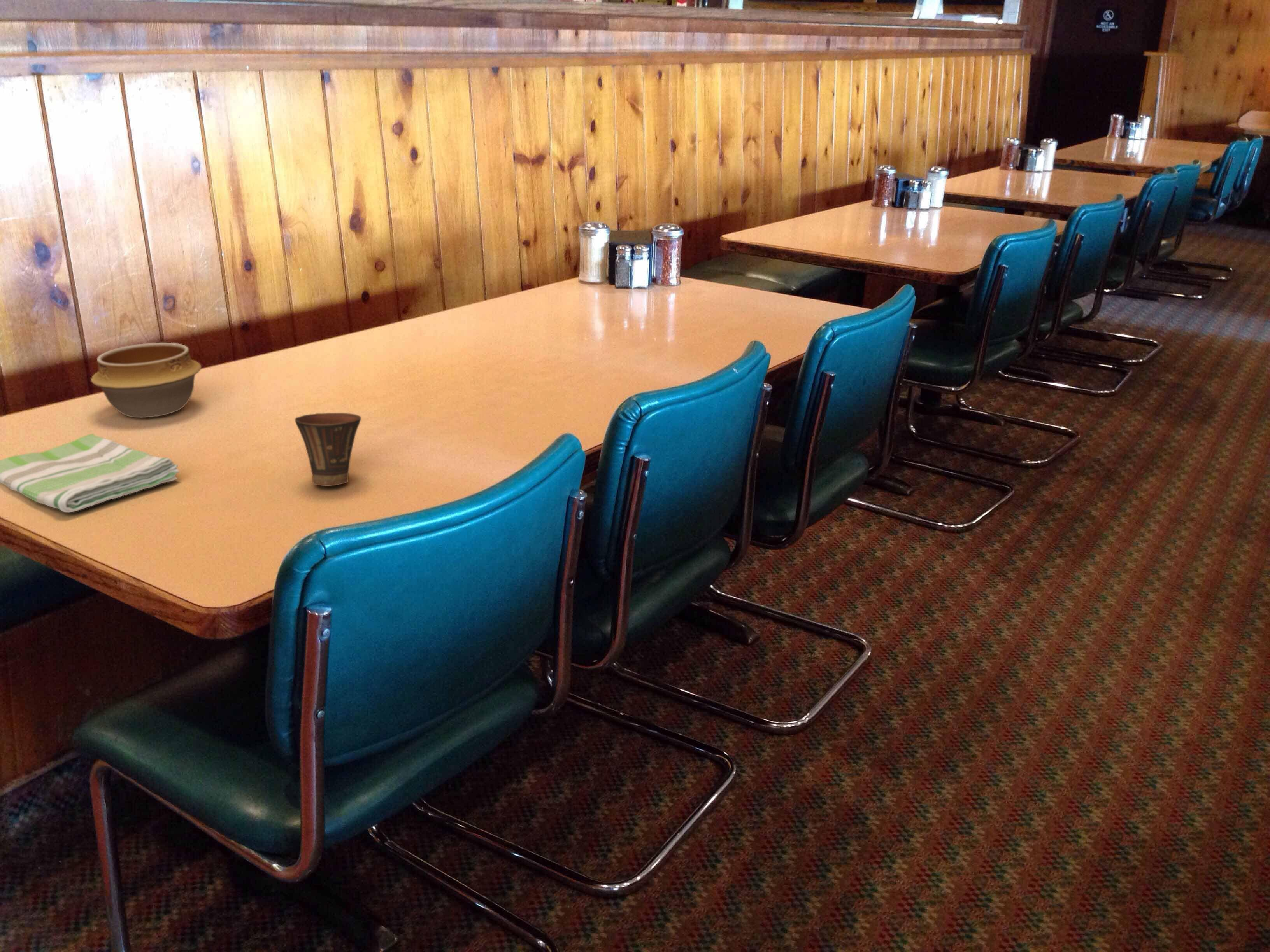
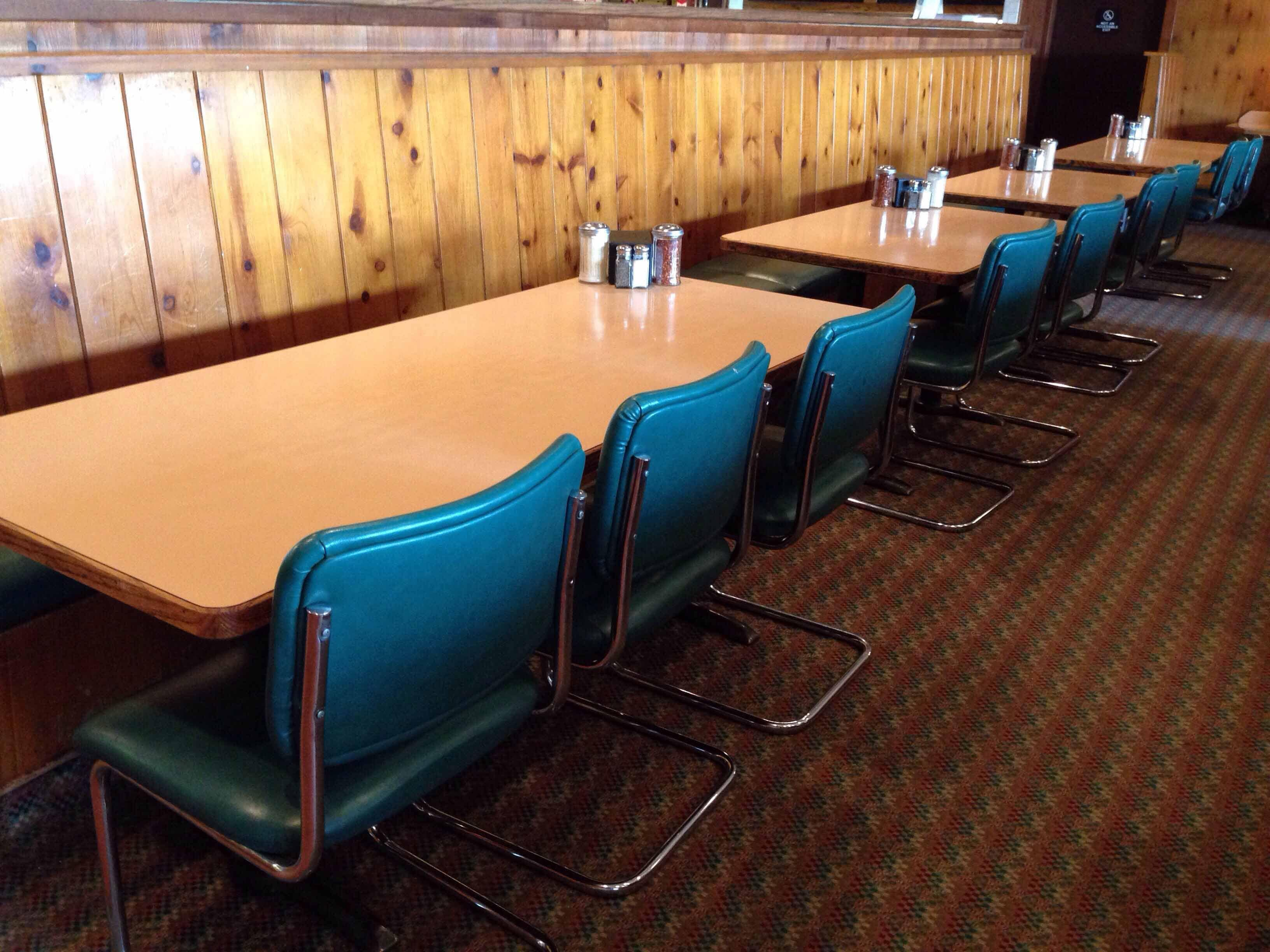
- dish towel [0,434,180,513]
- bowl [91,342,202,418]
- cup [295,412,361,486]
